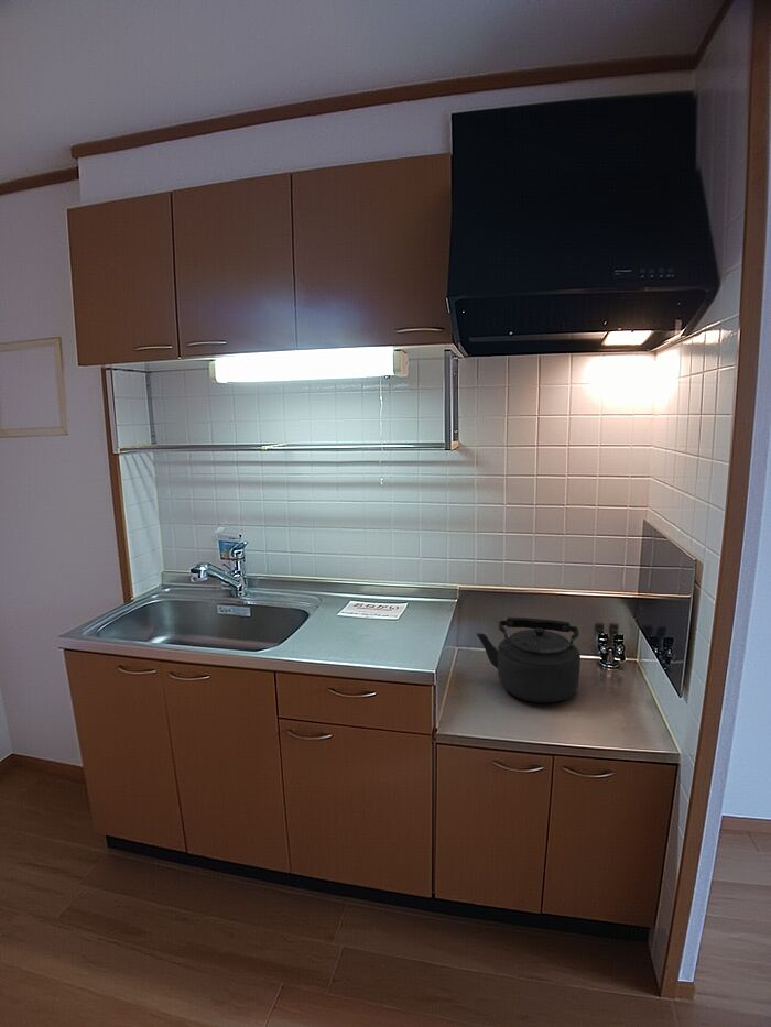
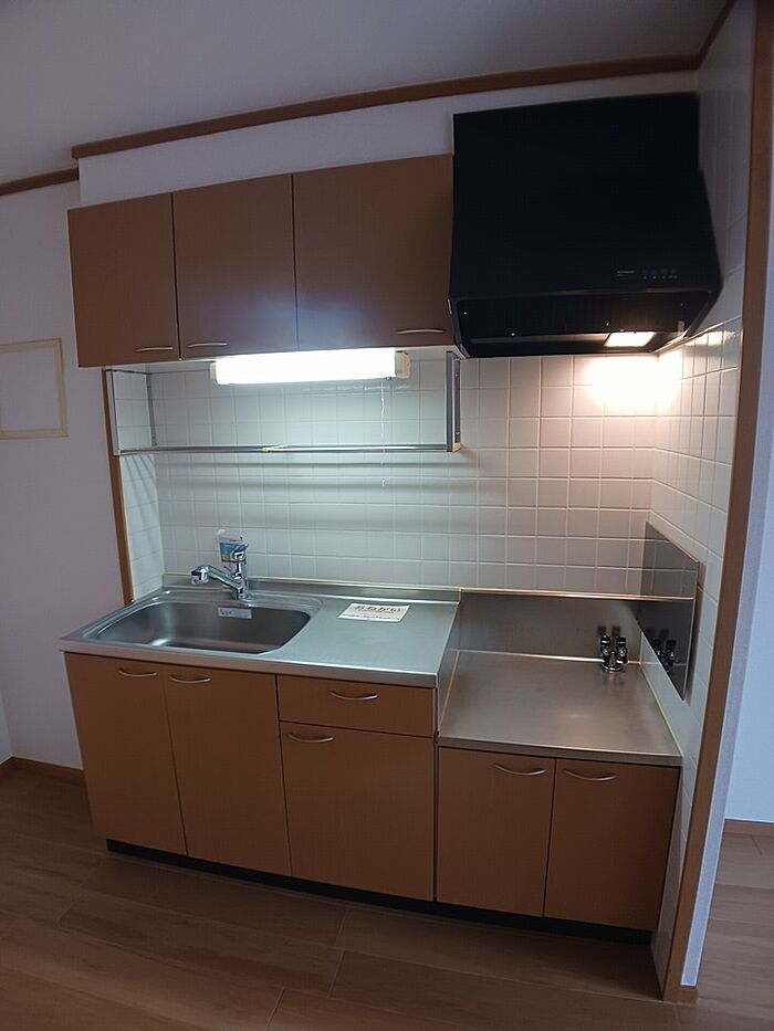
- kettle [476,616,582,703]
